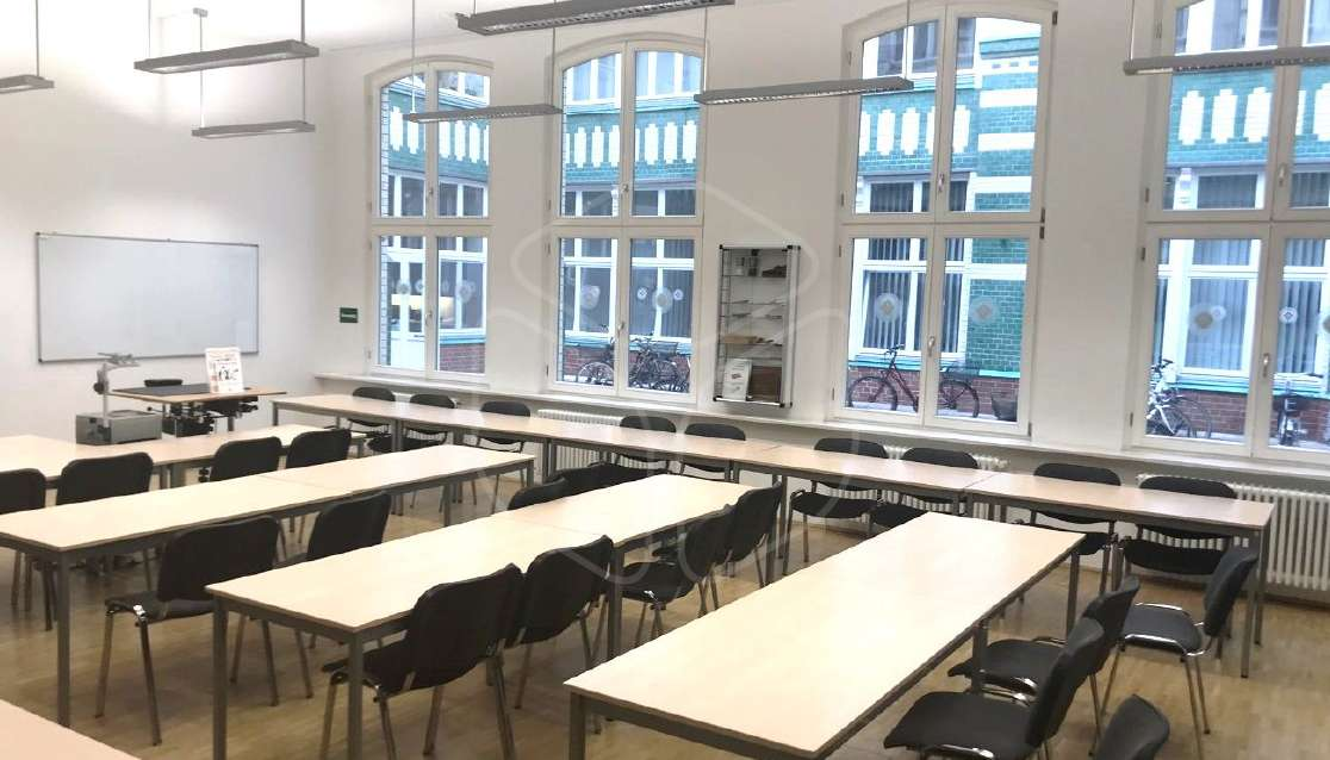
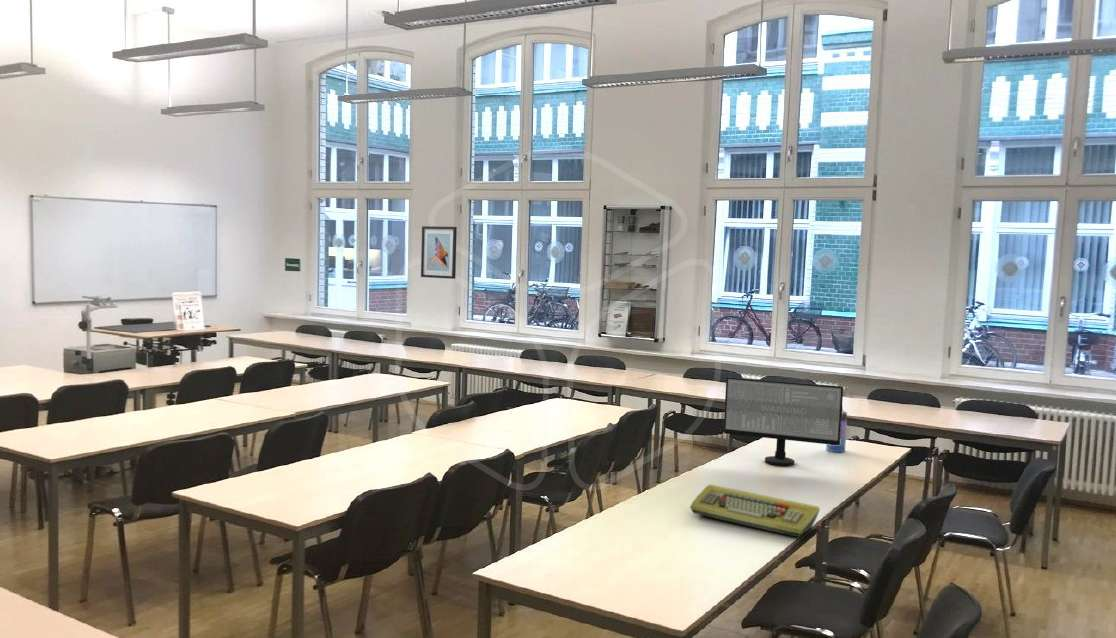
+ keyboard [688,484,821,538]
+ wall art [420,225,458,280]
+ water bottle [825,405,848,453]
+ computer monitor [723,376,844,467]
